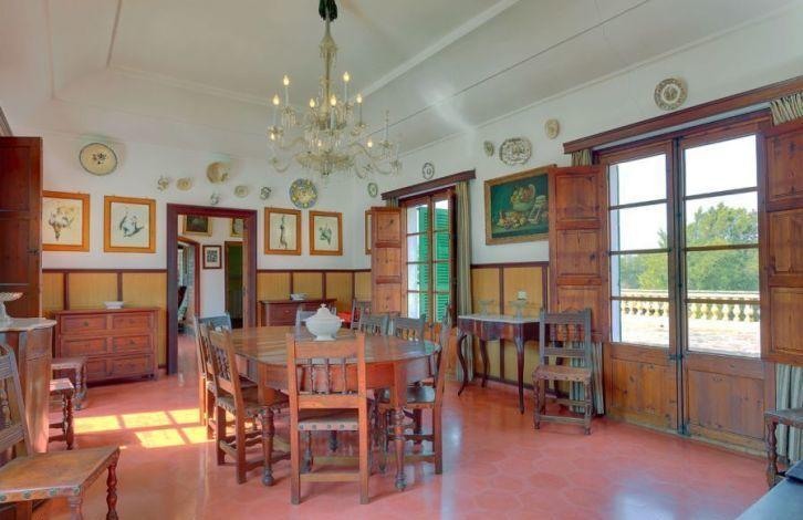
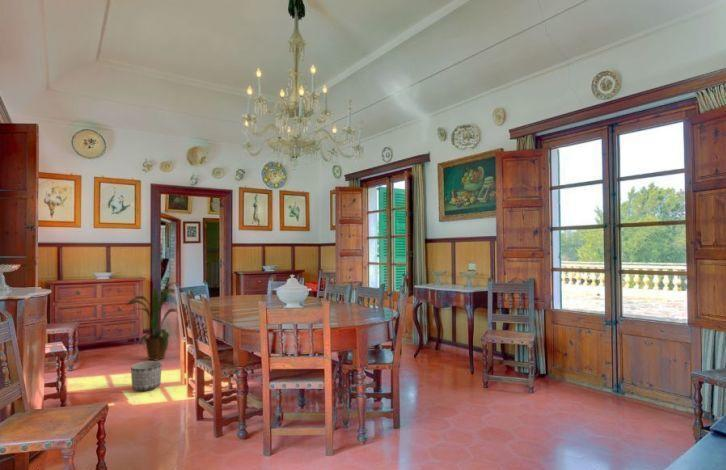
+ planter [130,360,163,392]
+ house plant [122,281,178,361]
